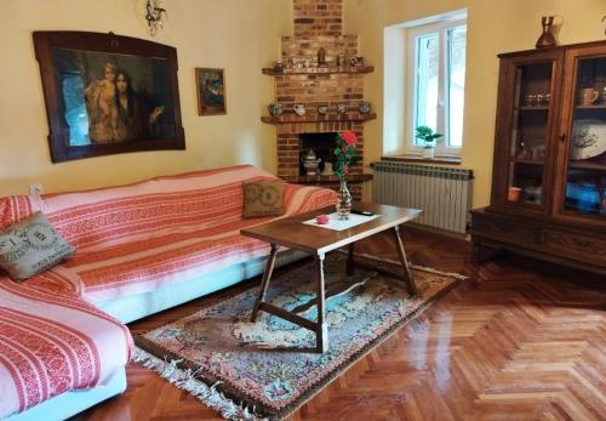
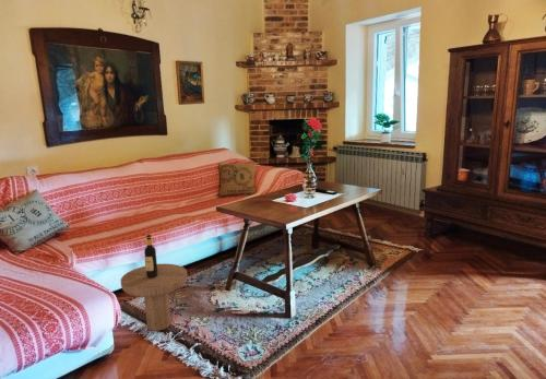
+ side table [120,234,188,332]
